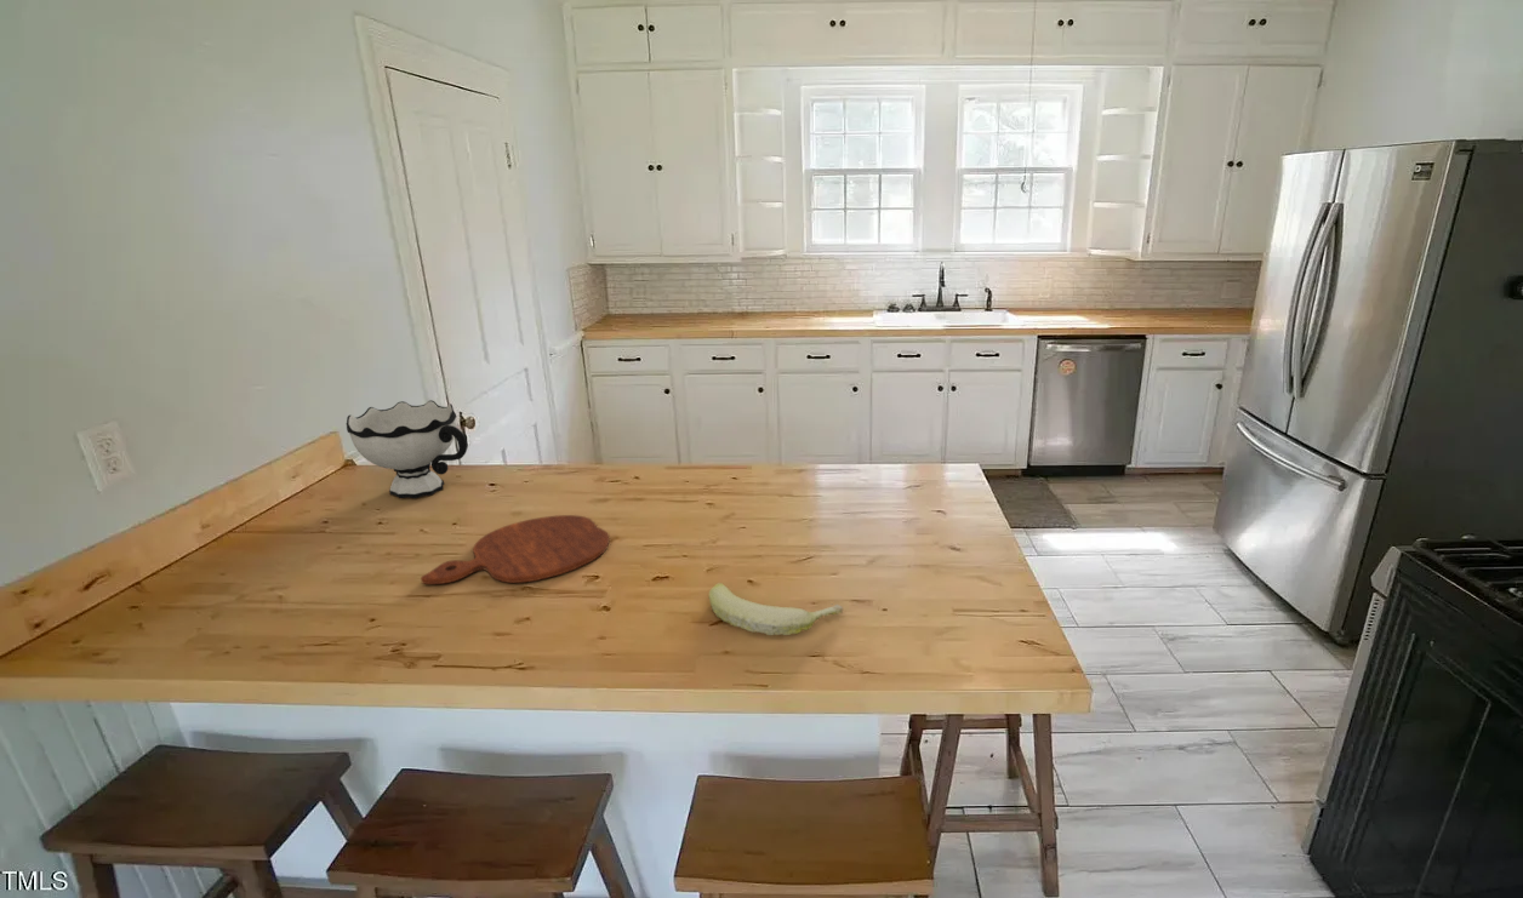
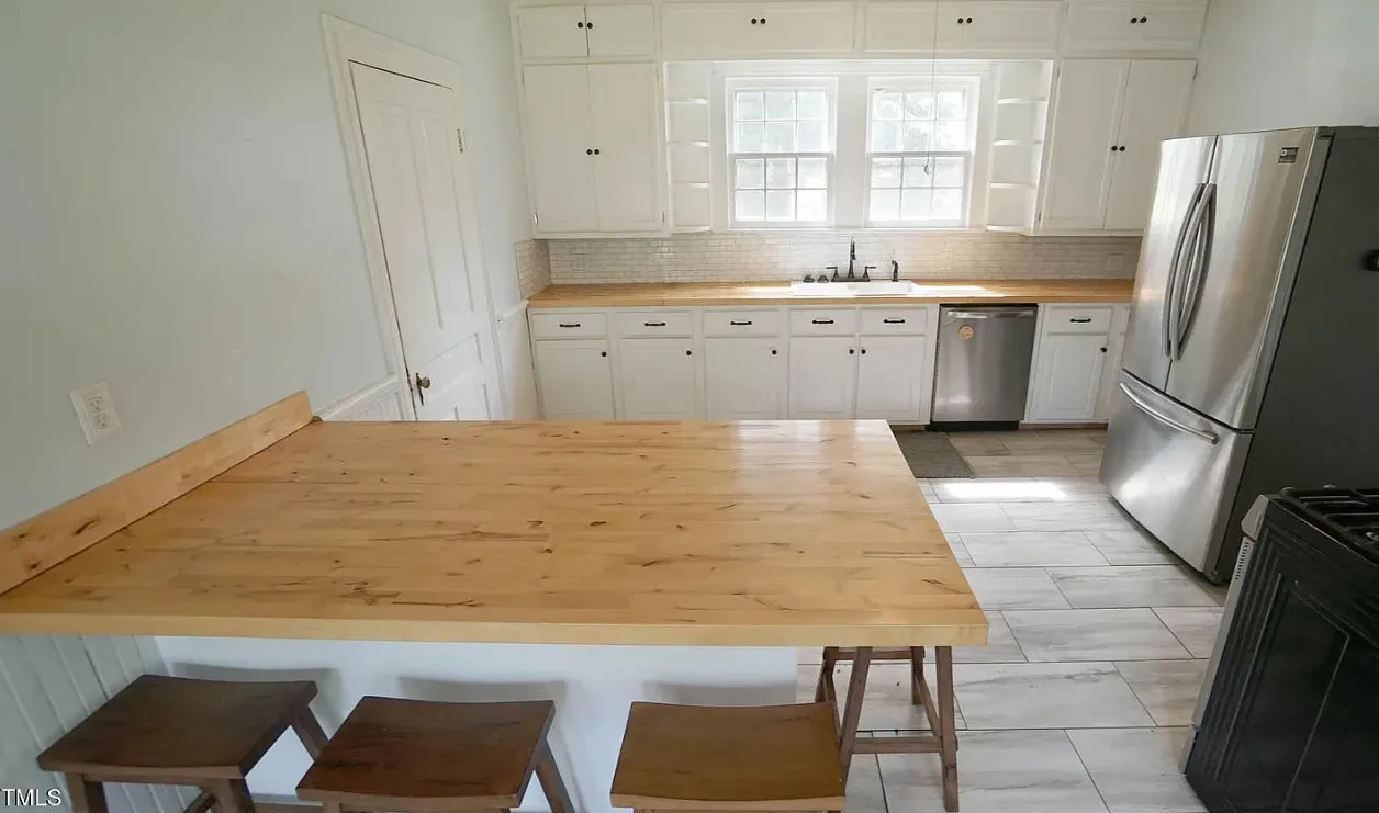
- bowl [346,399,468,499]
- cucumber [708,582,844,636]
- cutting board [420,514,611,585]
